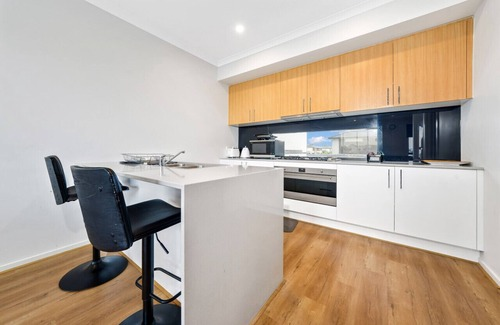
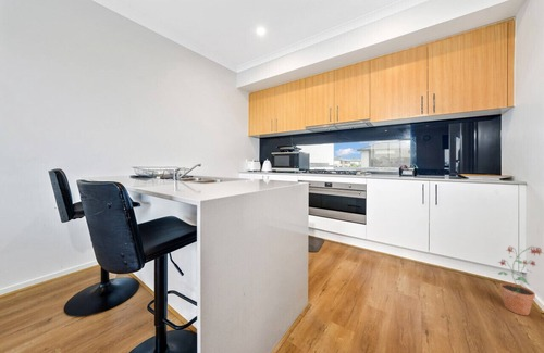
+ potted plant [497,245,544,316]
